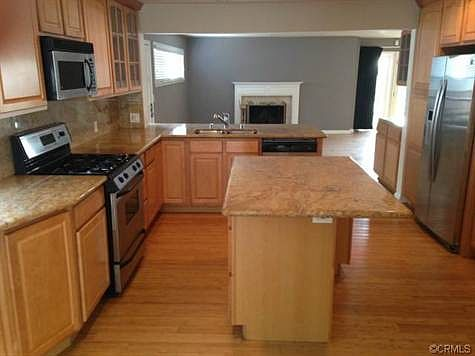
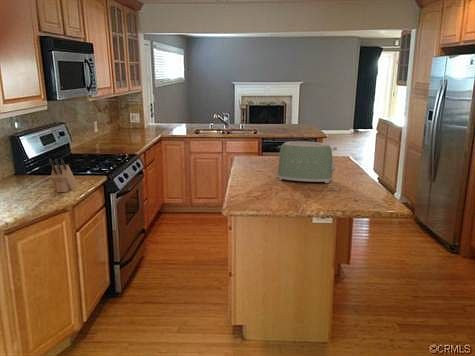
+ toaster [277,140,338,184]
+ knife block [48,158,78,193]
